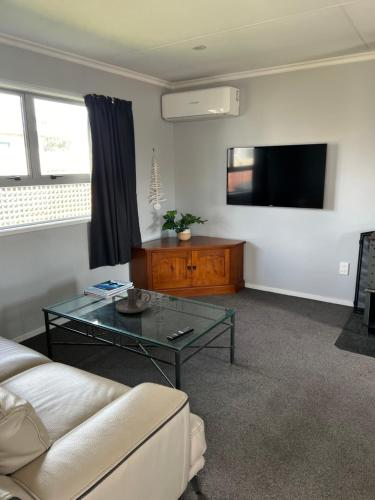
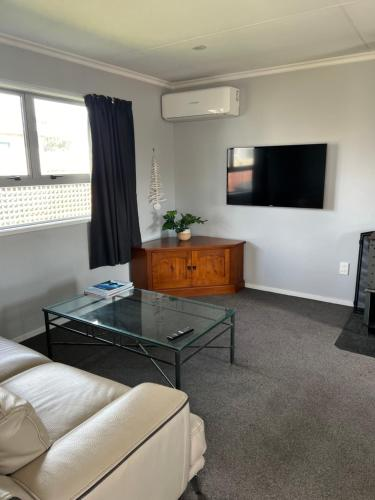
- candle holder [115,288,152,314]
